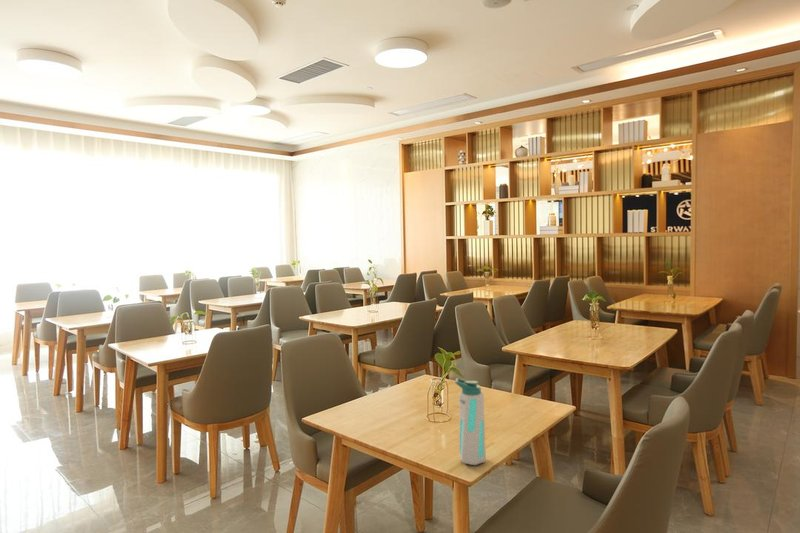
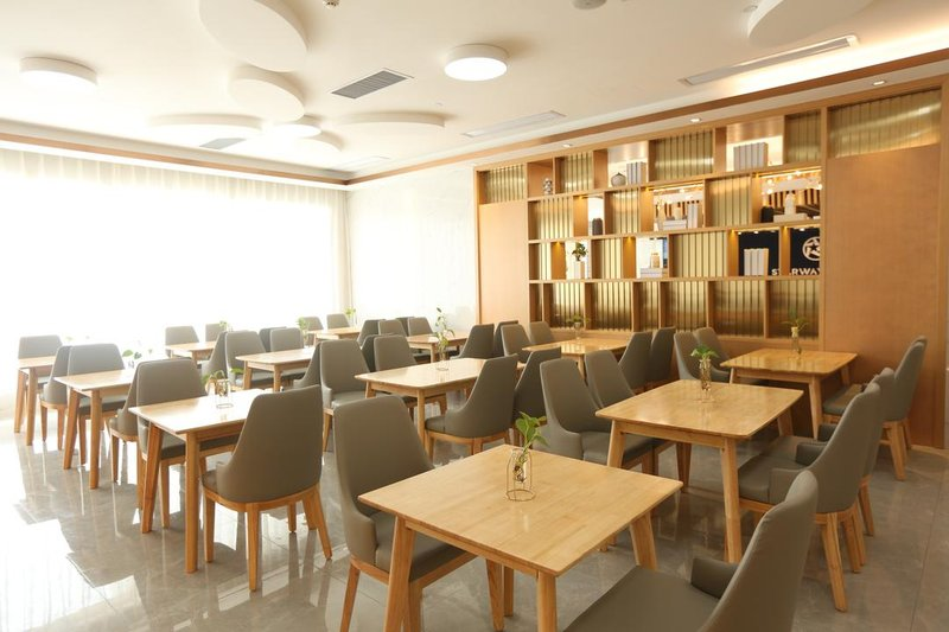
- water bottle [454,377,487,466]
